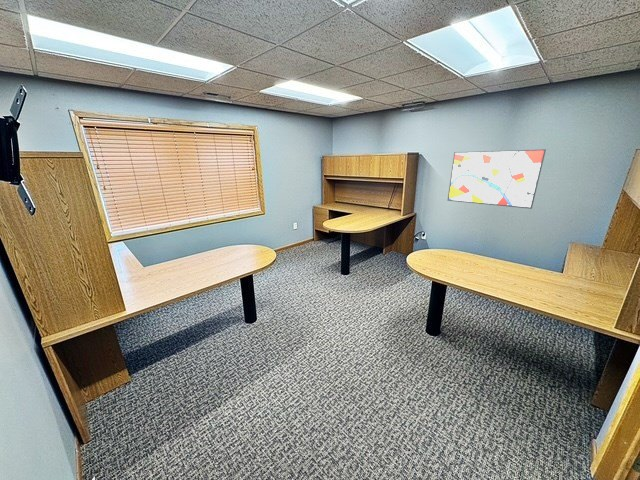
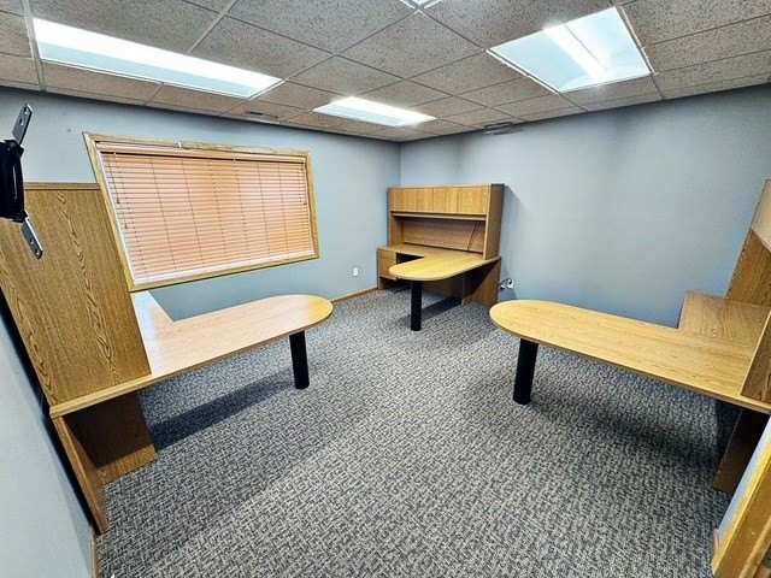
- wall art [446,148,547,210]
